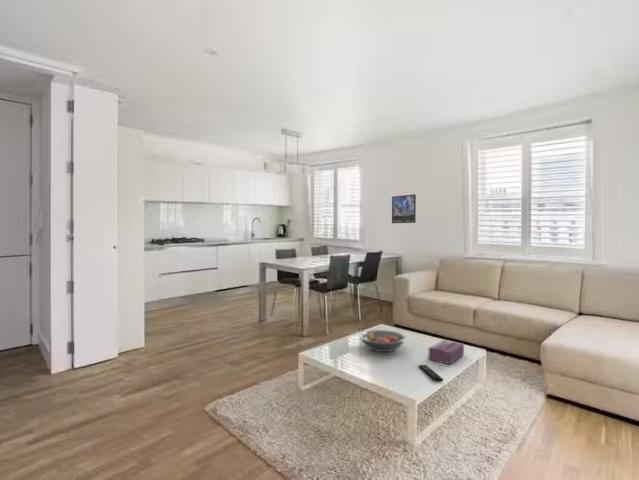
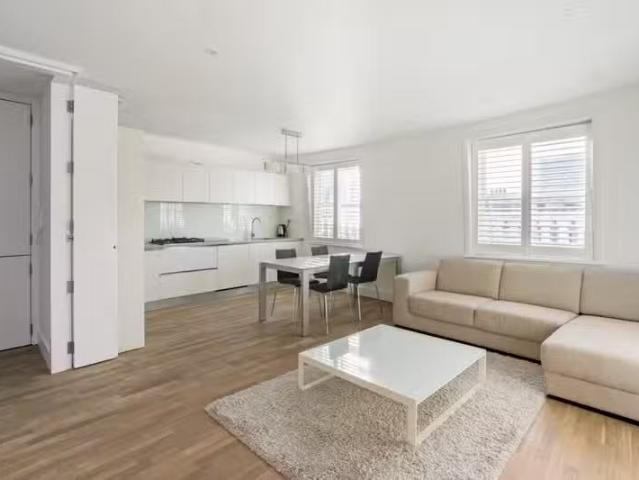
- remote control [418,364,444,383]
- tissue box [427,339,465,366]
- fruit bowl [359,329,407,353]
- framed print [391,193,417,224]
